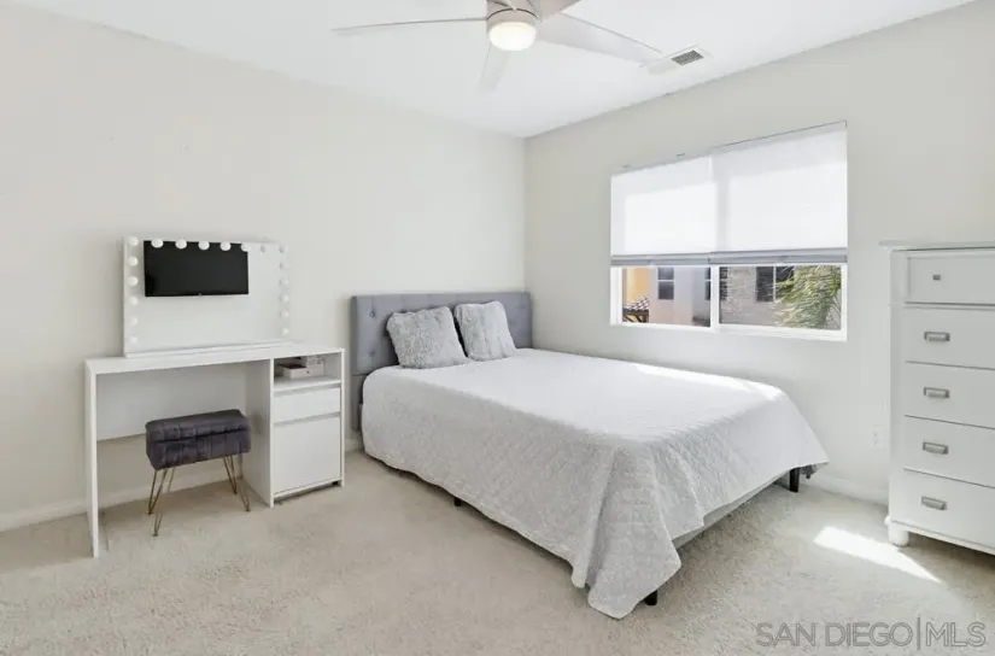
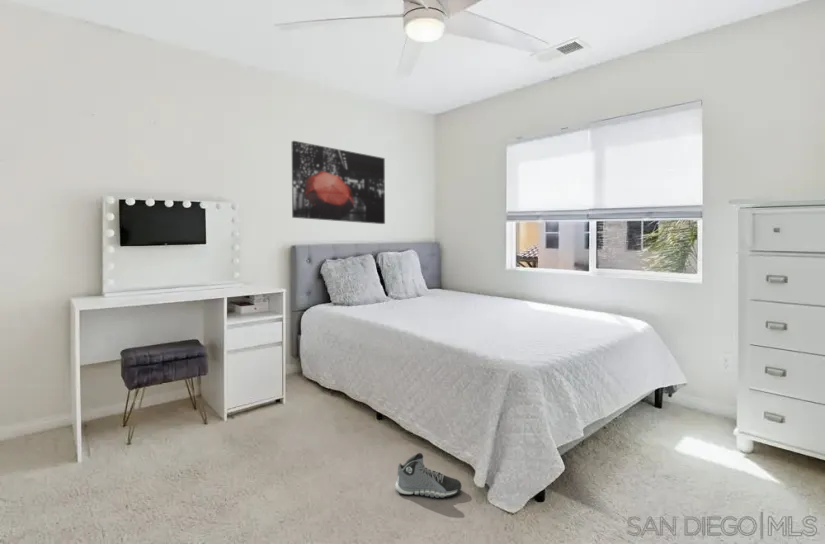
+ sneaker [395,452,462,499]
+ wall art [291,140,386,225]
